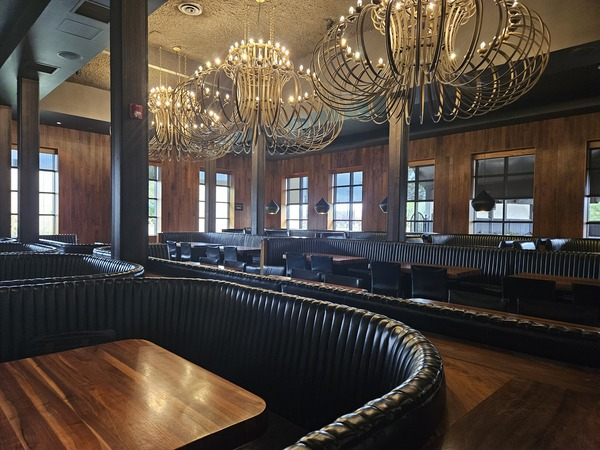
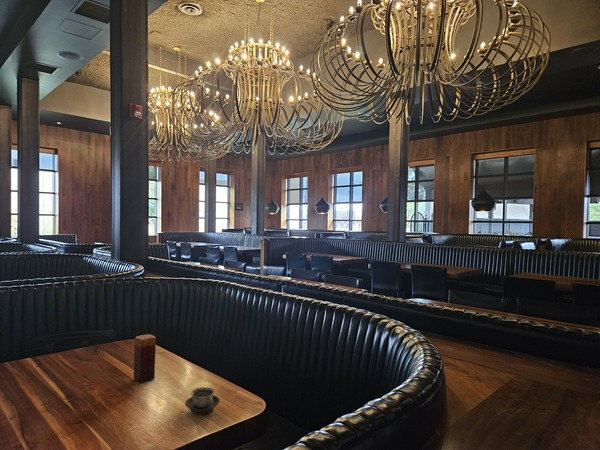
+ cup [184,386,221,416]
+ candle [133,333,157,384]
